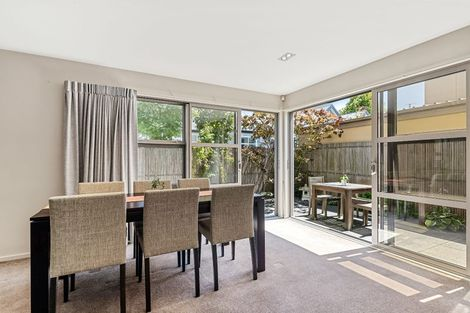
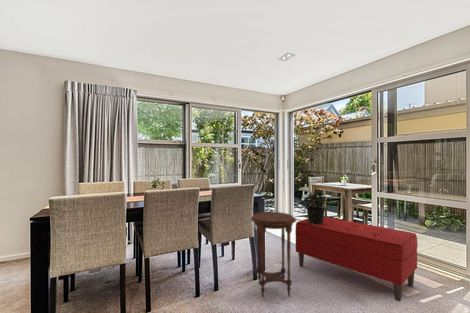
+ potted plant [299,190,330,225]
+ side table [250,211,297,298]
+ bench [294,216,419,302]
